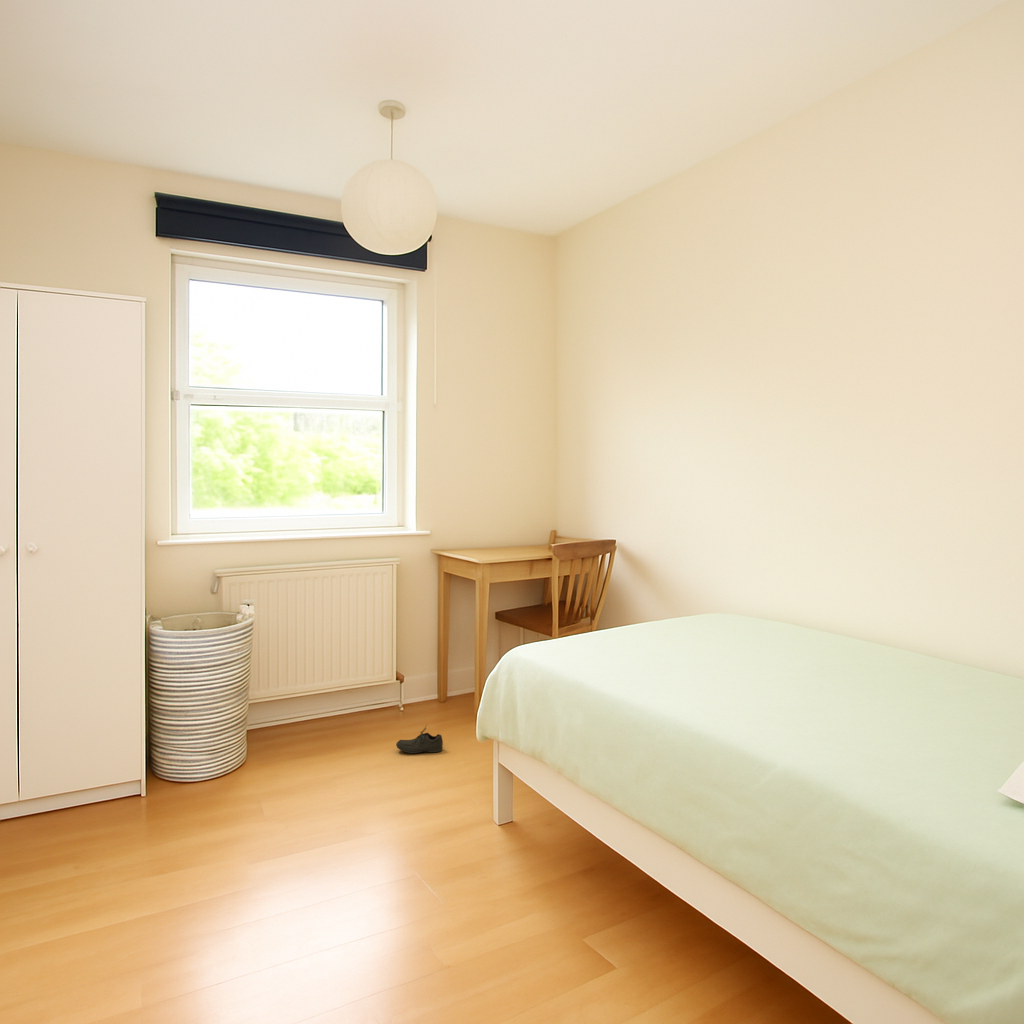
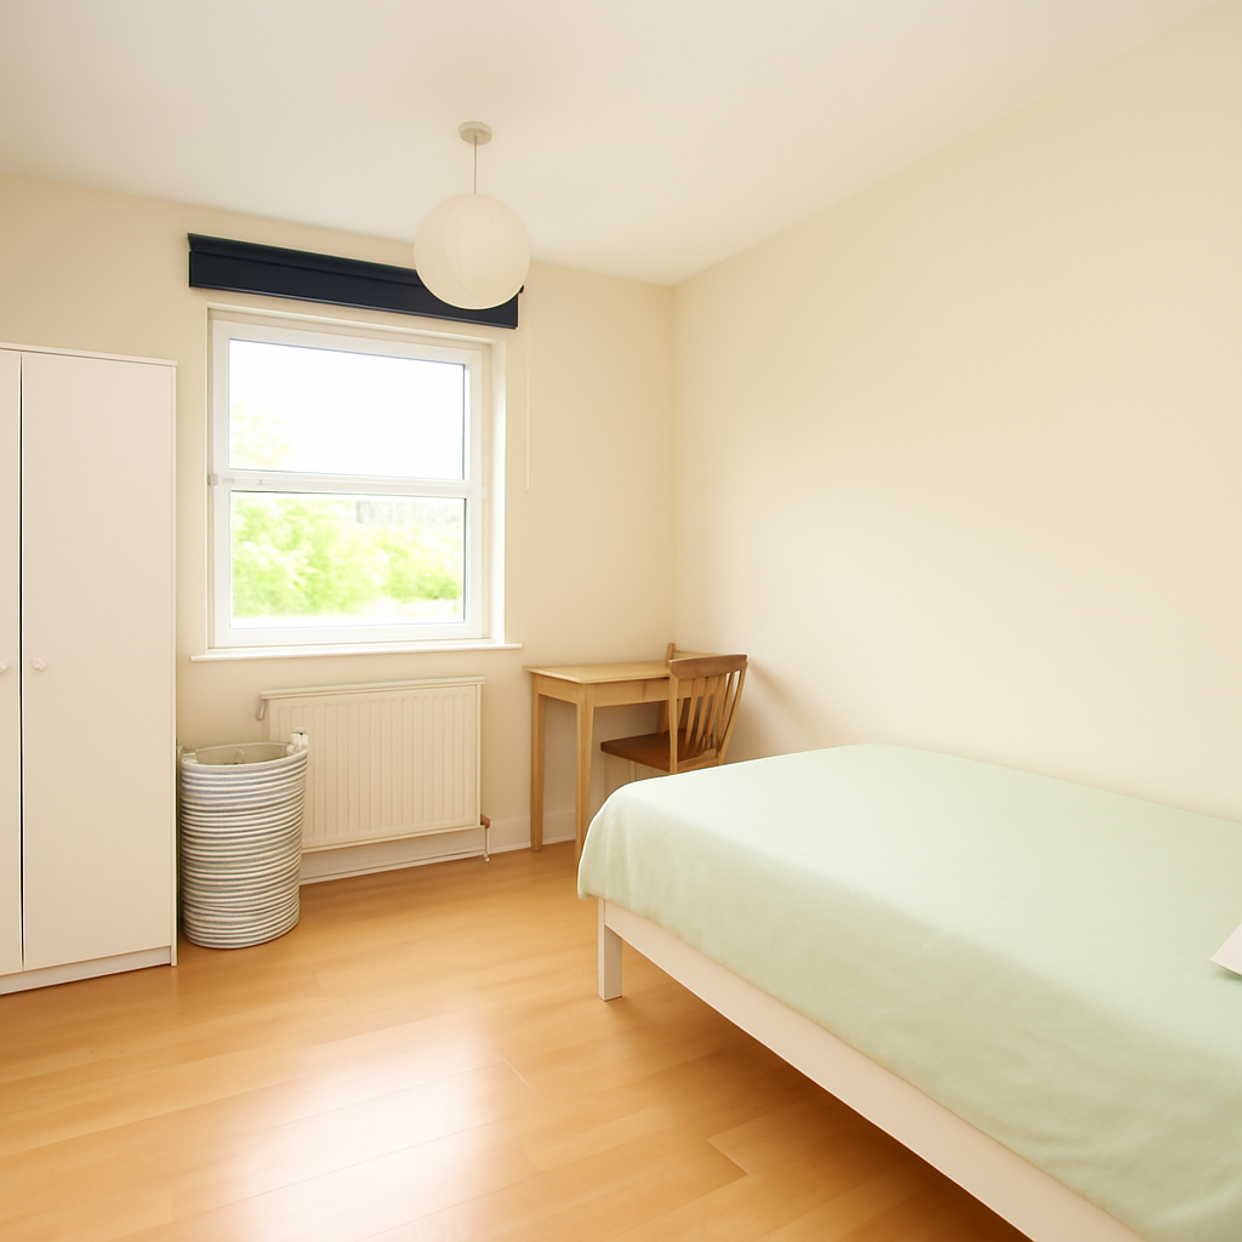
- shoe [395,724,444,754]
